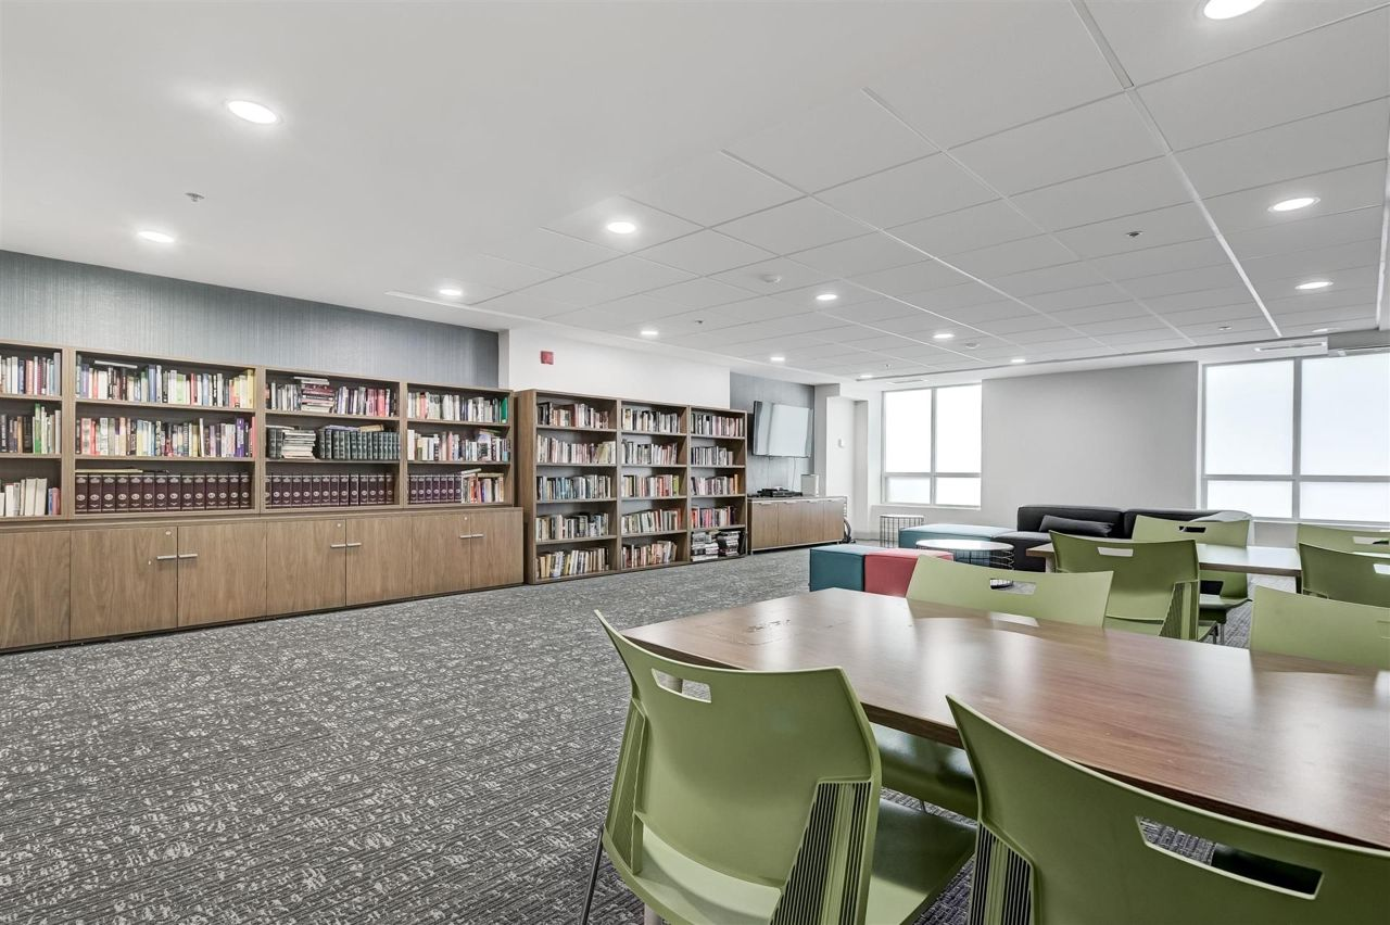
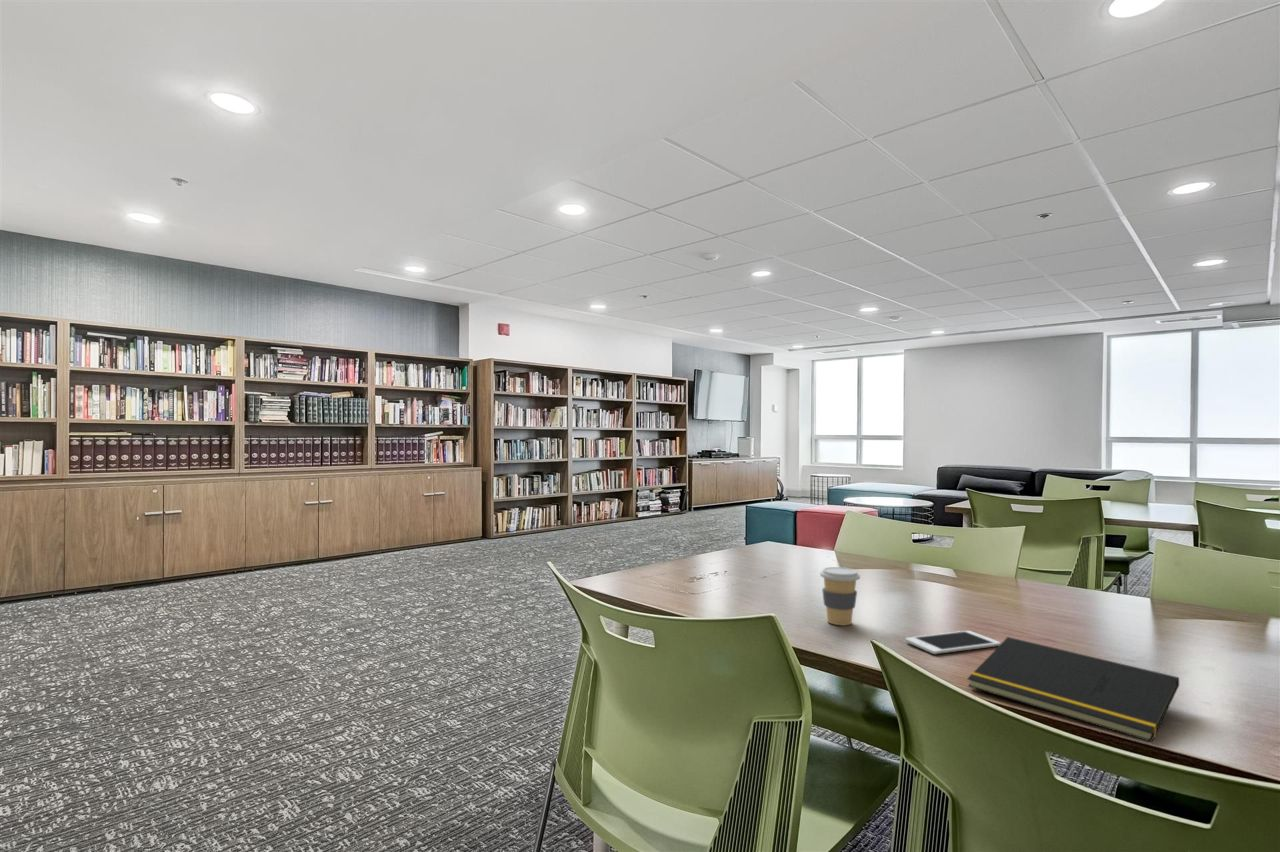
+ coffee cup [819,566,861,626]
+ cell phone [904,630,1002,655]
+ notepad [967,636,1180,743]
